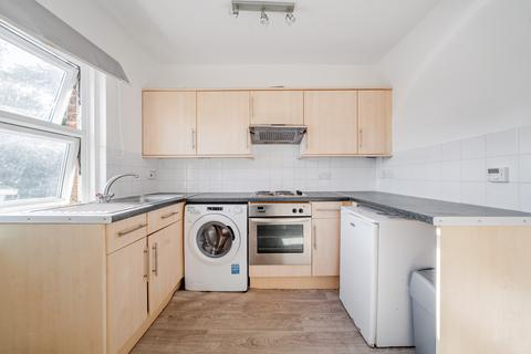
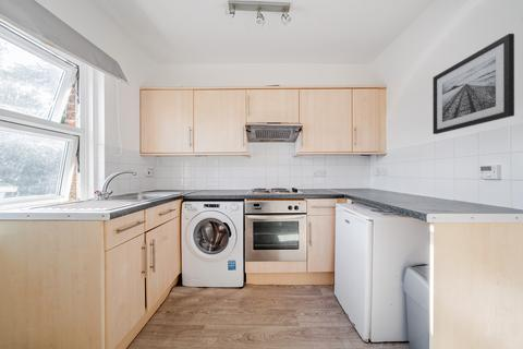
+ wall art [431,33,515,135]
